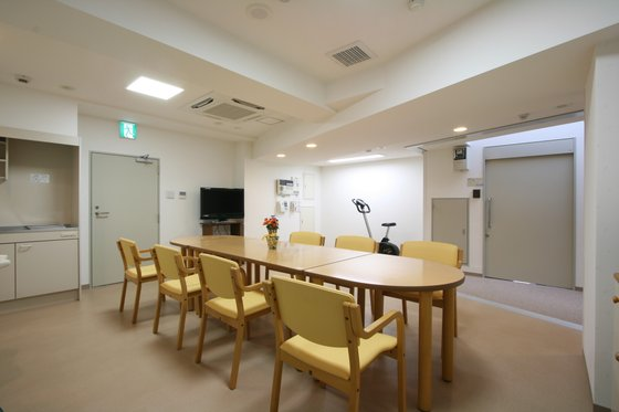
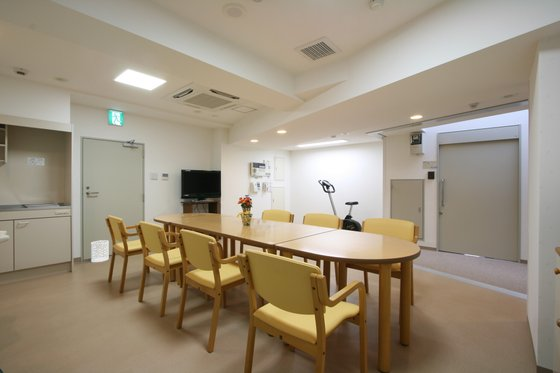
+ wastebasket [90,239,110,263]
